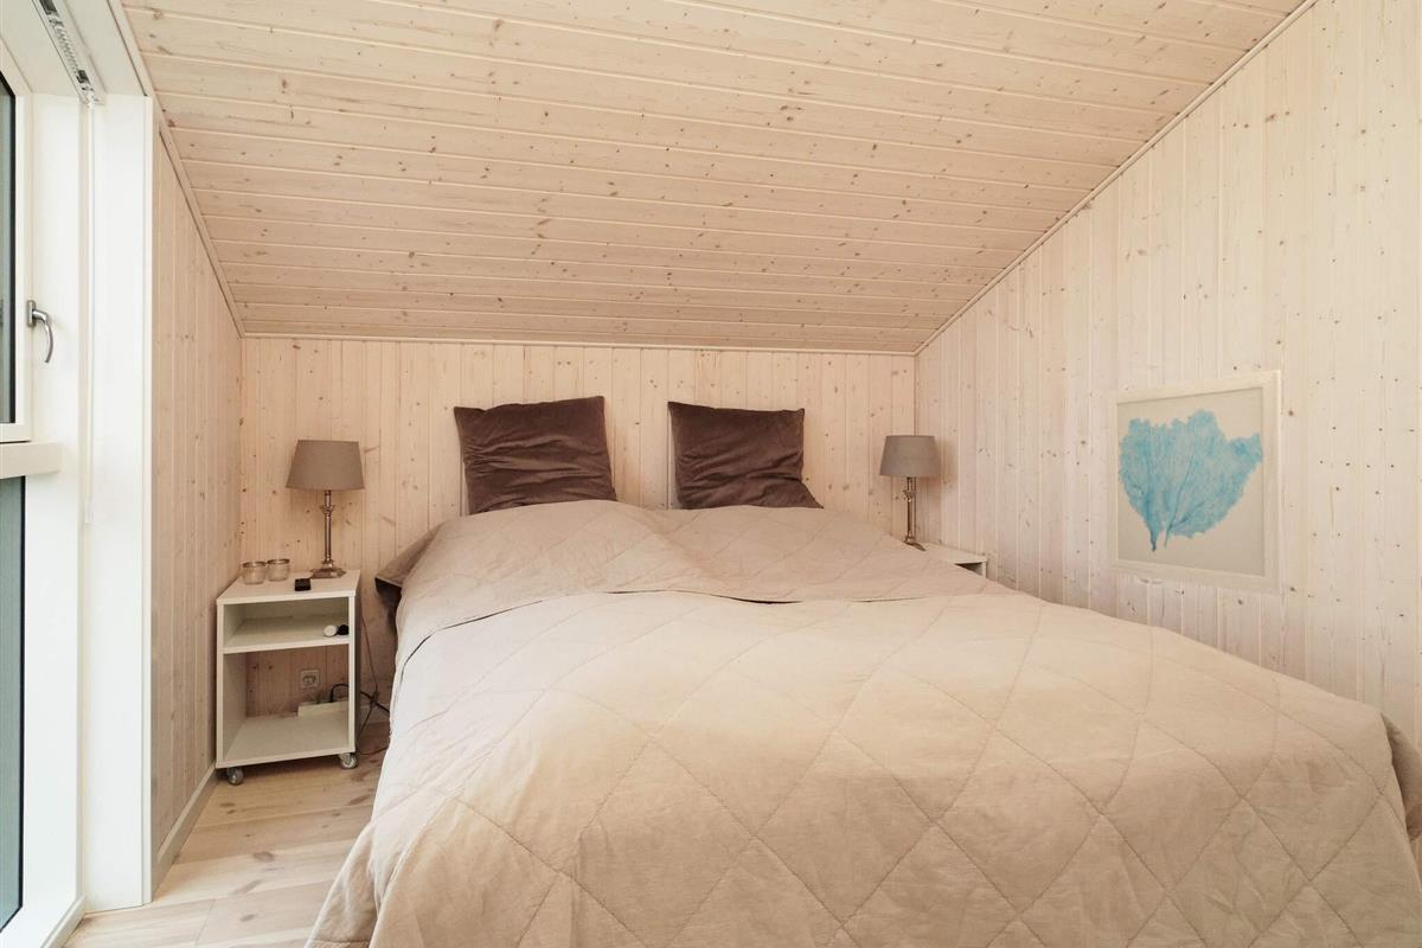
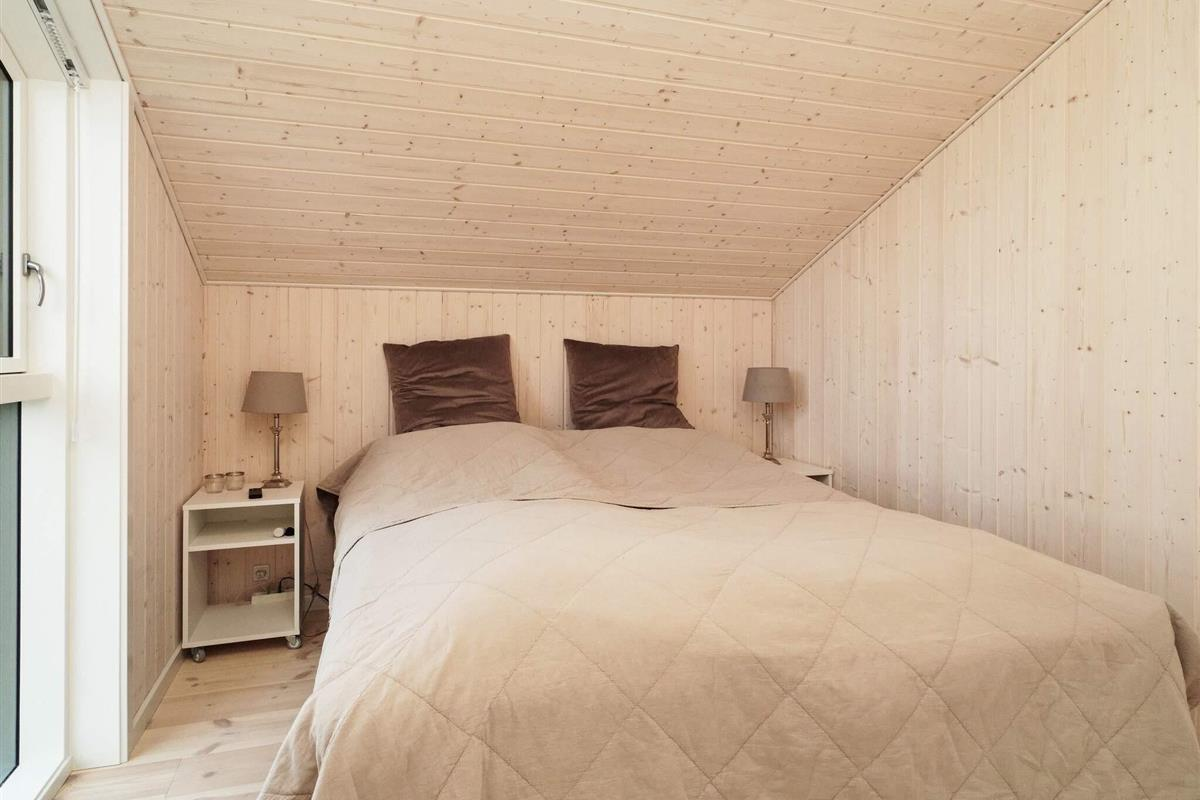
- wall art [1104,369,1283,596]
